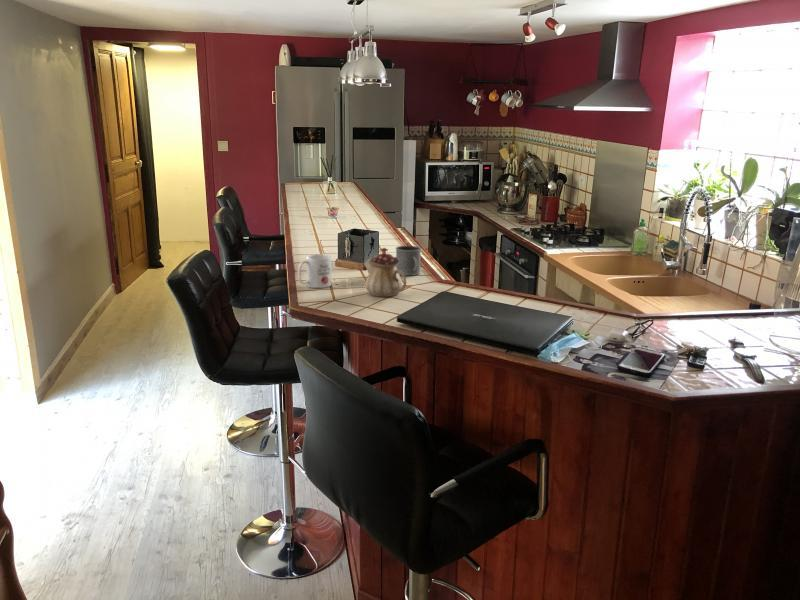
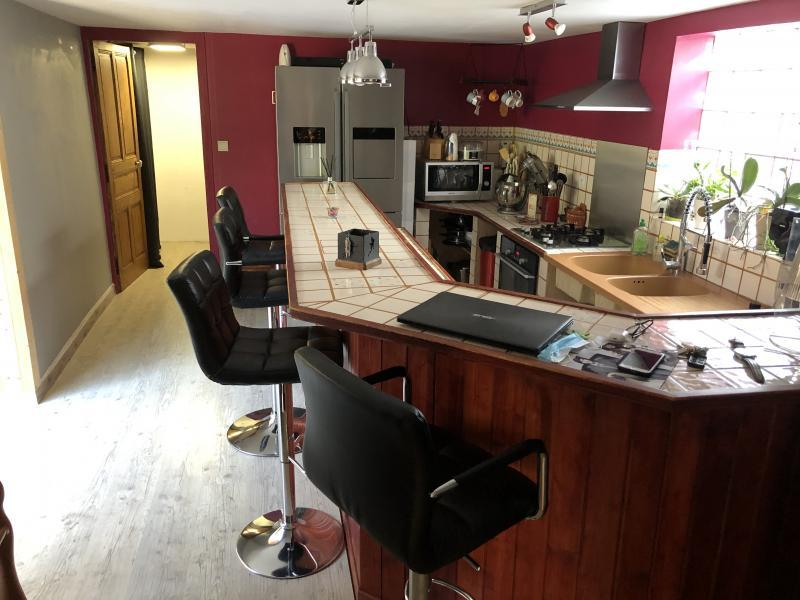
- teapot [363,247,408,298]
- mug [394,245,422,277]
- mug [297,253,332,289]
